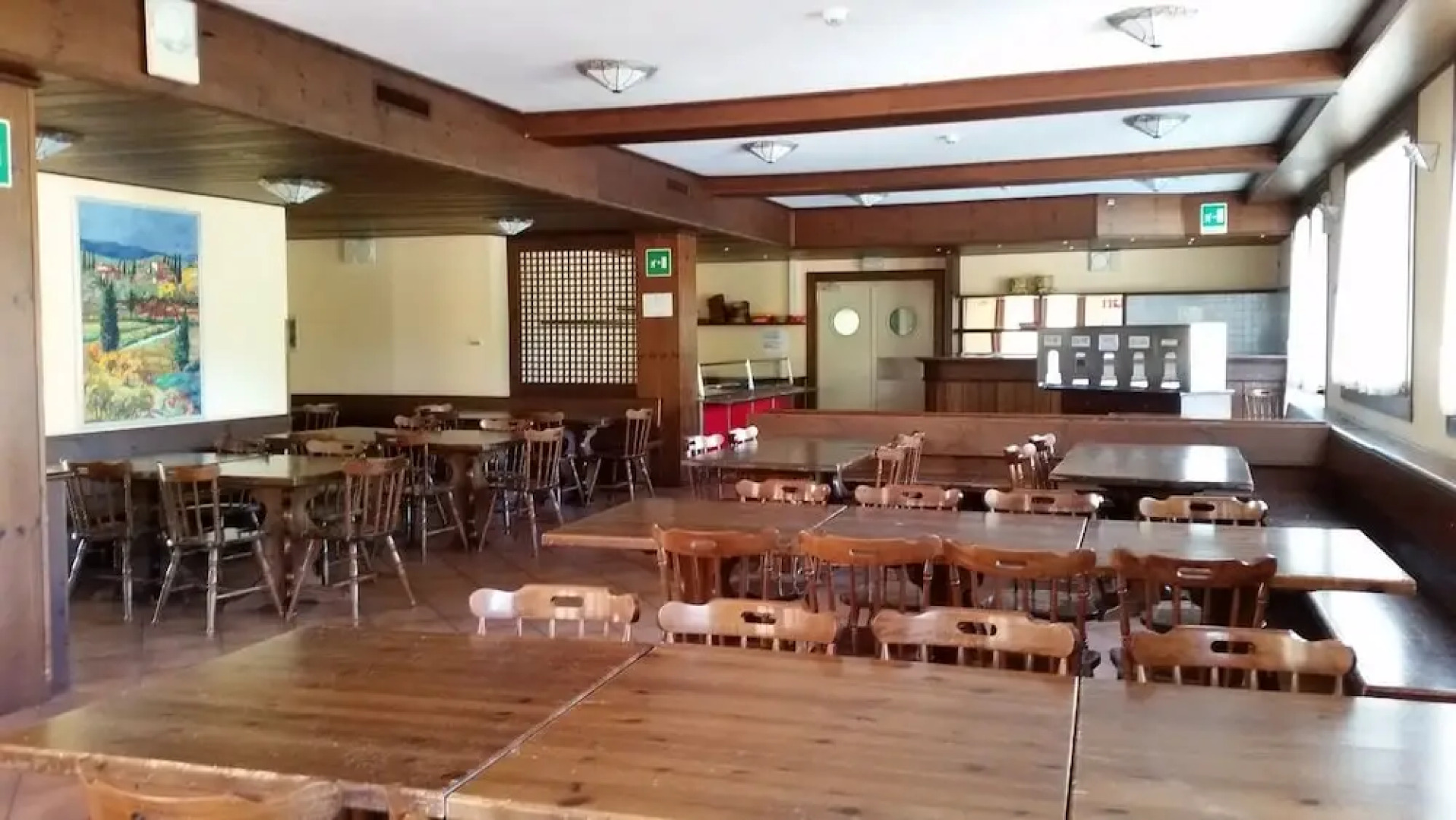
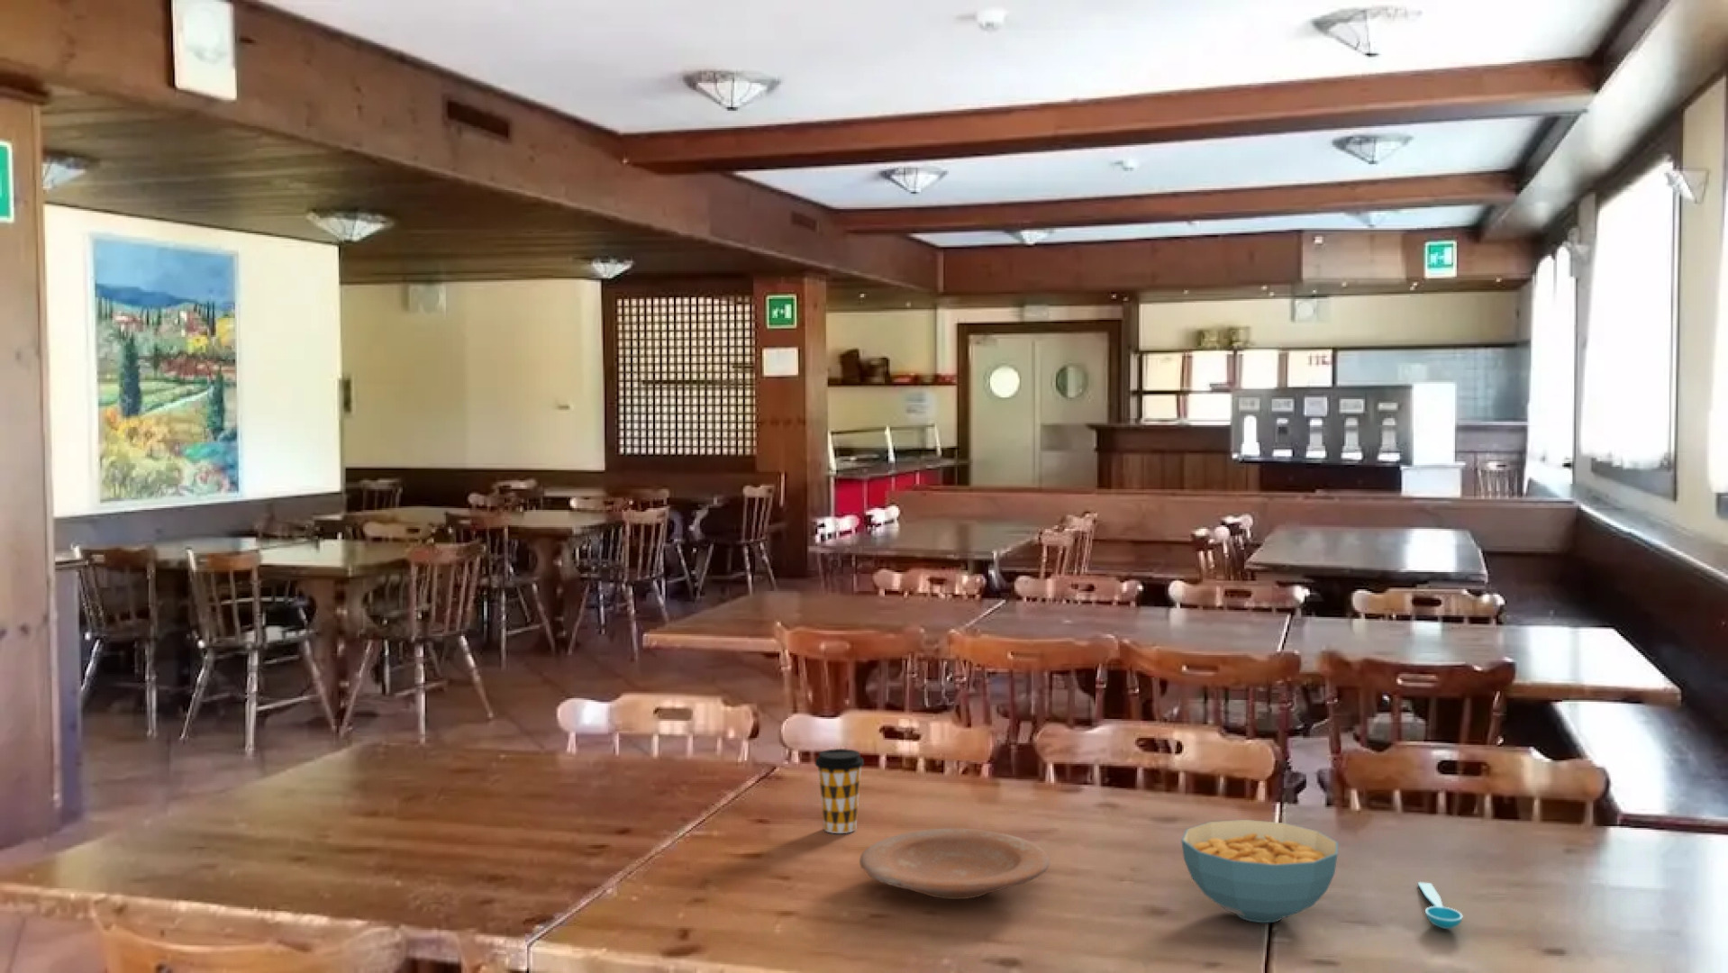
+ plate [858,828,1050,899]
+ coffee cup [814,748,865,834]
+ spoon [1417,882,1463,930]
+ cereal bowl [1180,819,1339,923]
